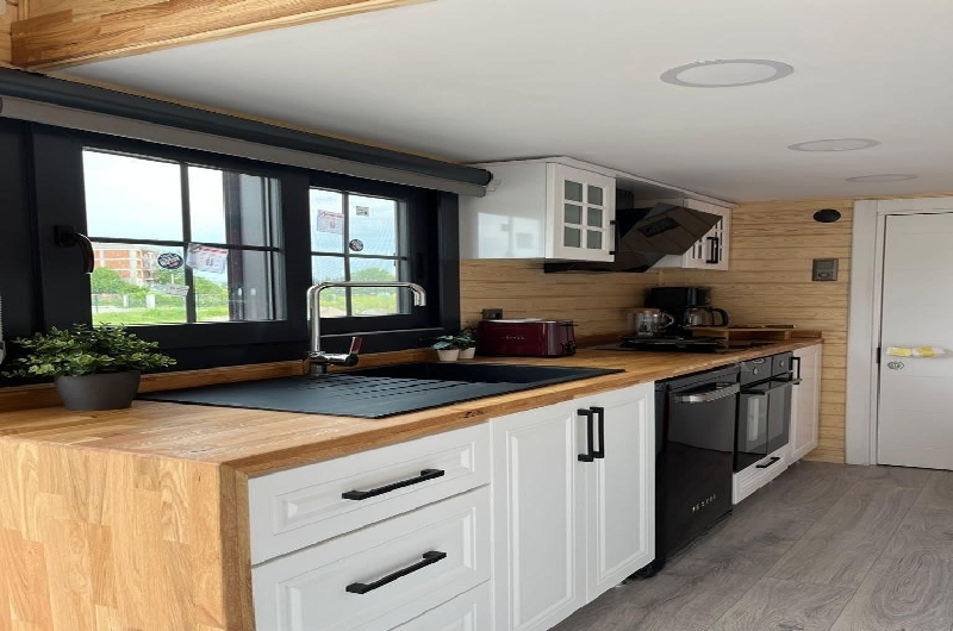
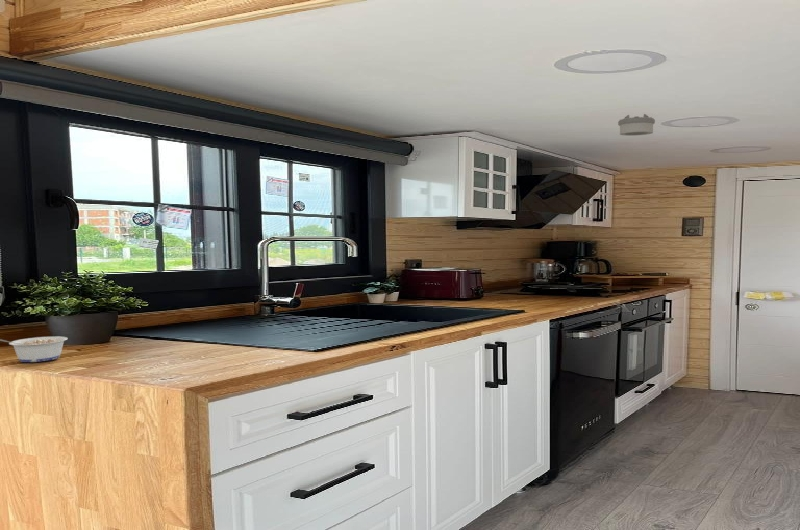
+ legume [0,335,69,363]
+ smoke detector [617,113,656,137]
